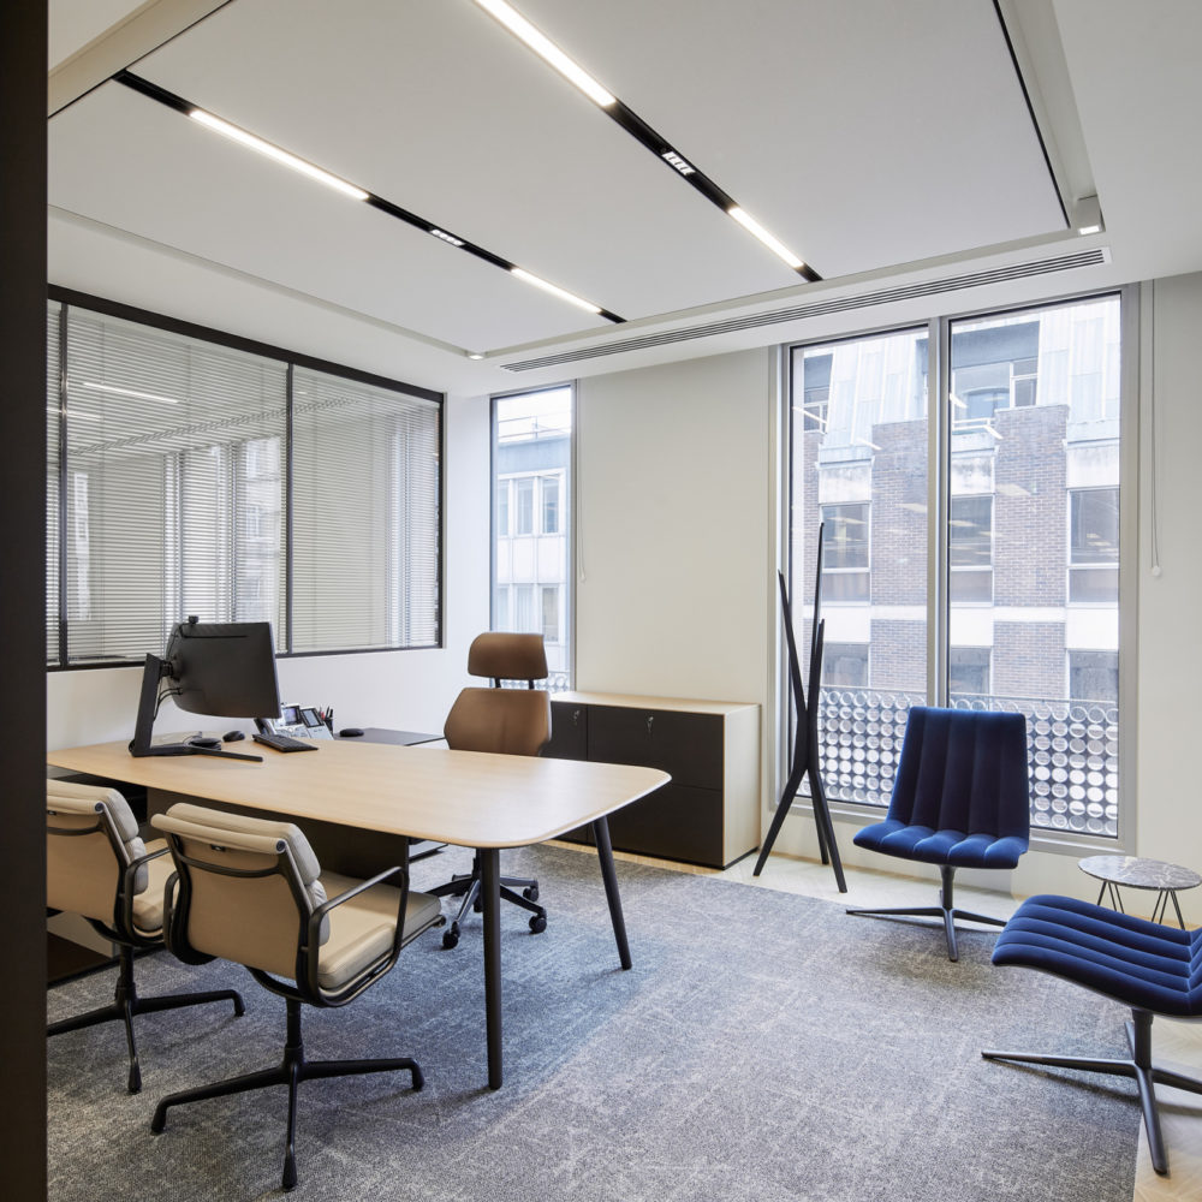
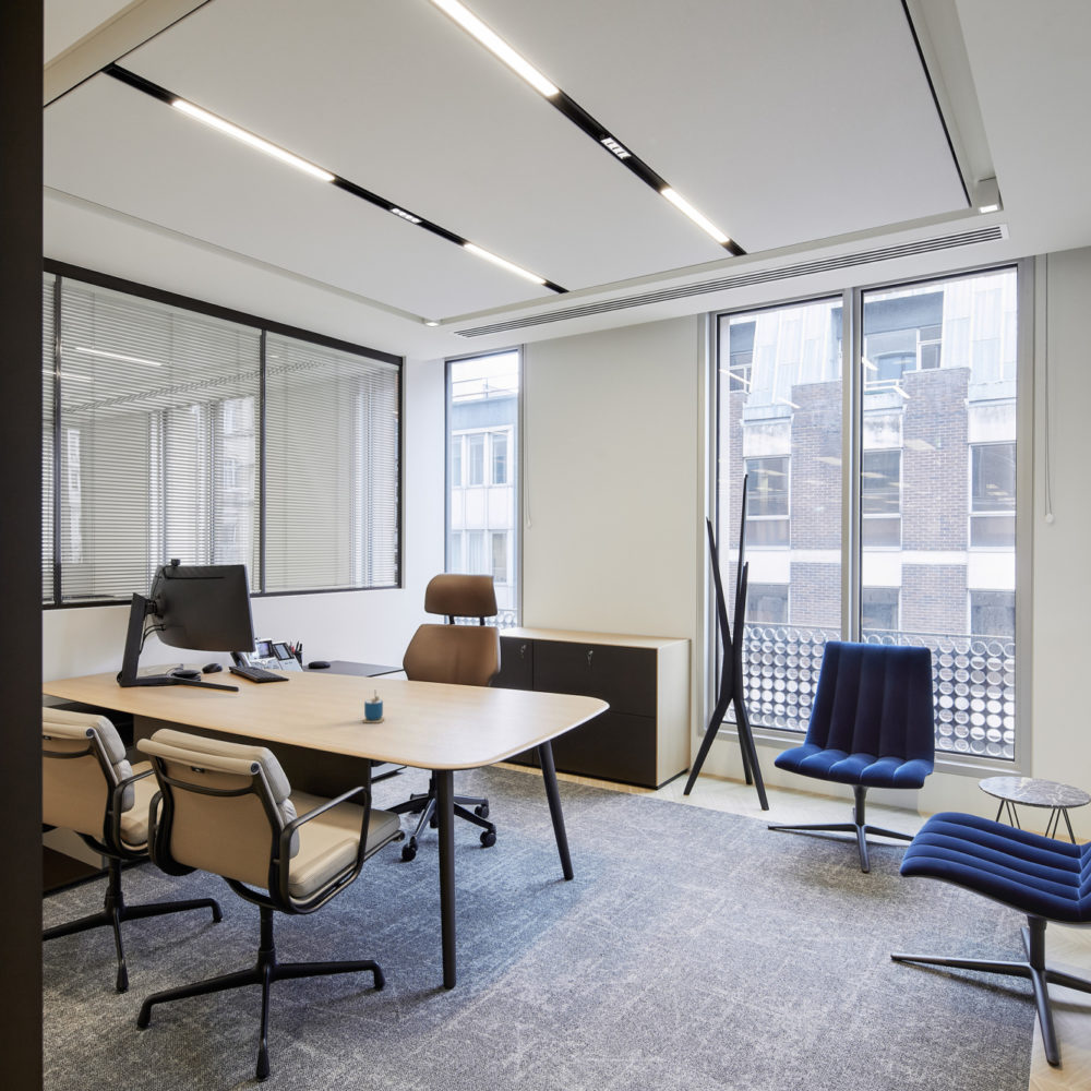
+ cup [361,688,385,724]
